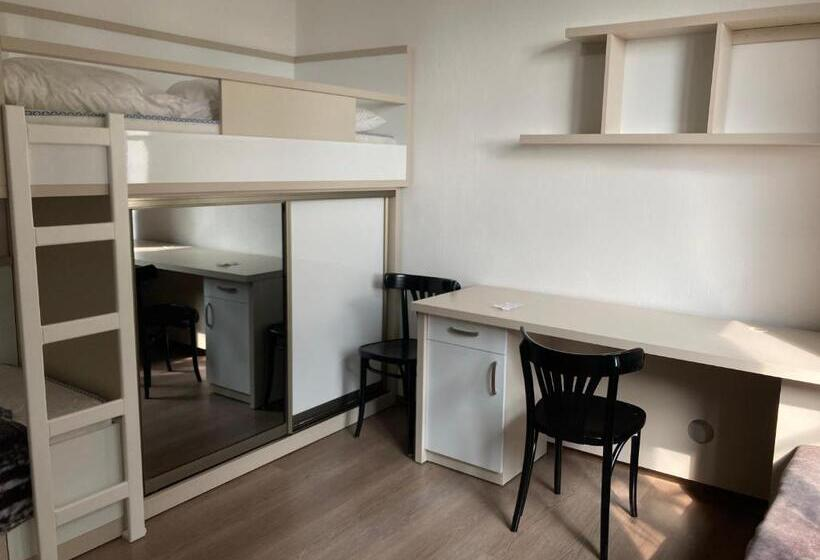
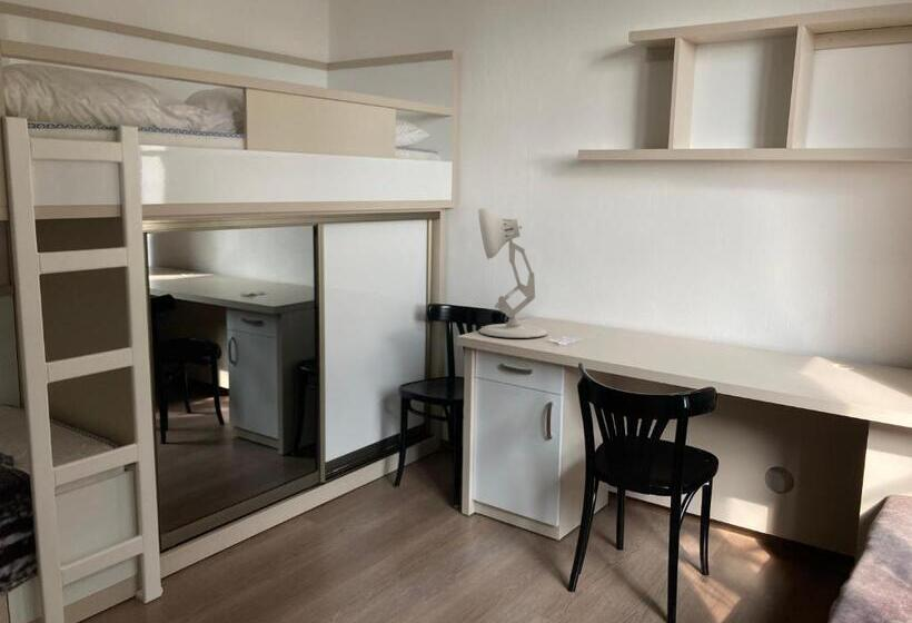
+ desk lamp [477,207,549,339]
